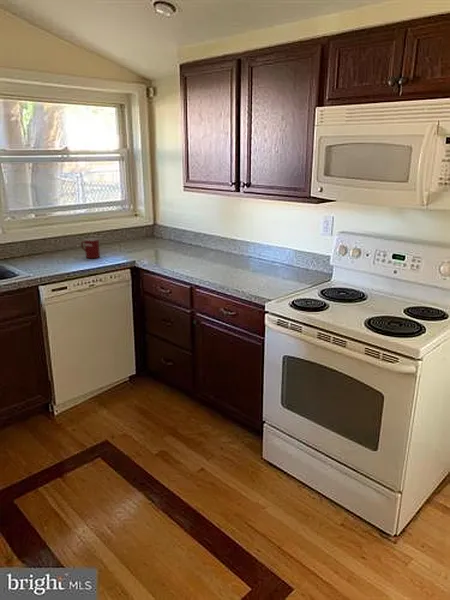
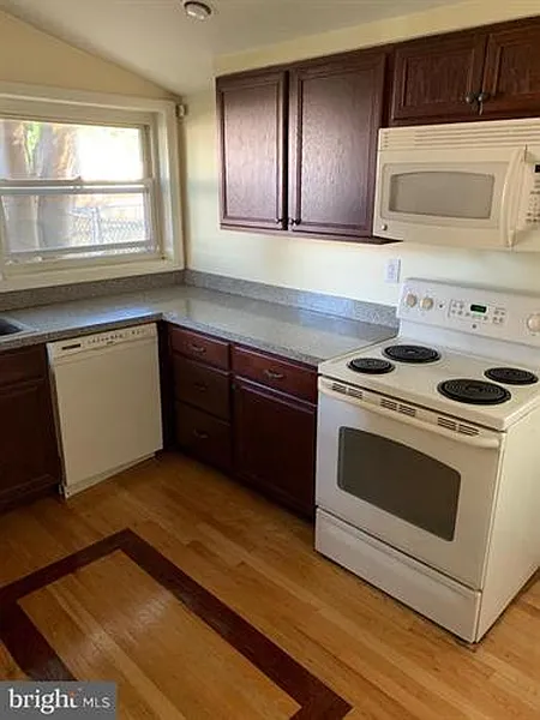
- mug [80,238,101,259]
